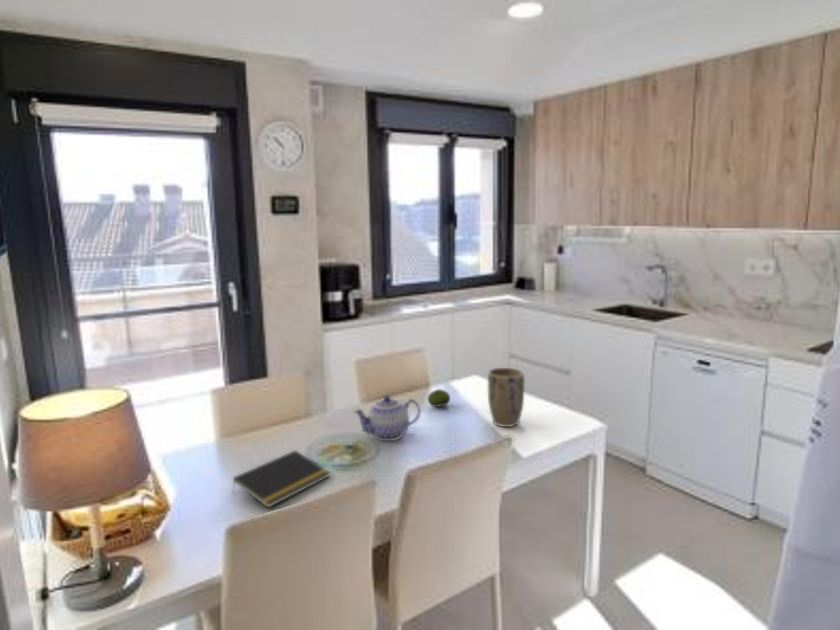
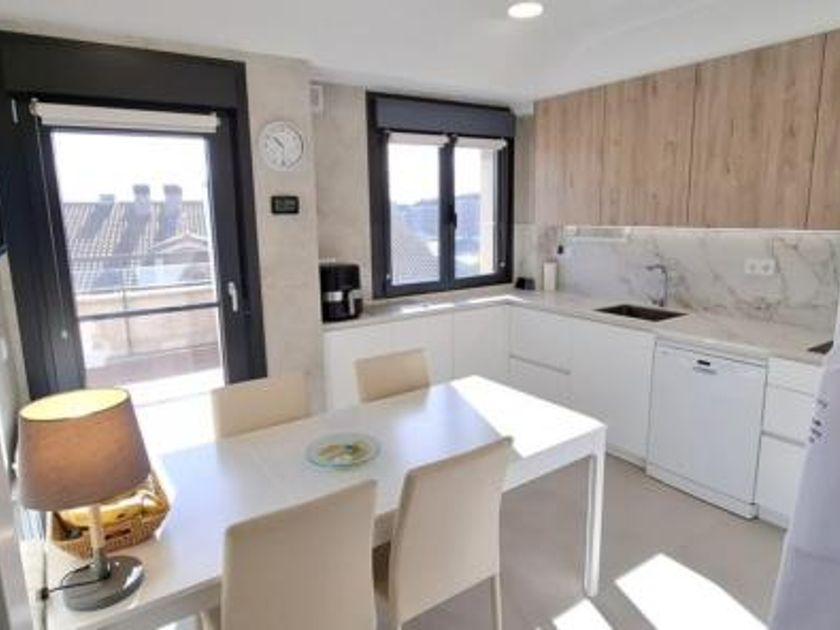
- notepad [231,449,331,509]
- teapot [353,395,421,442]
- plant pot [487,367,525,428]
- fruit [427,388,451,408]
